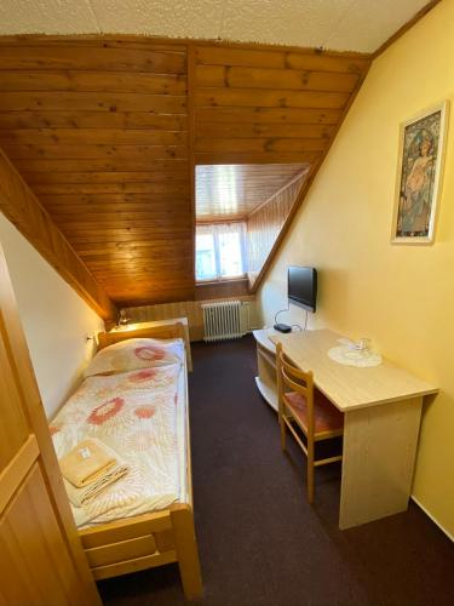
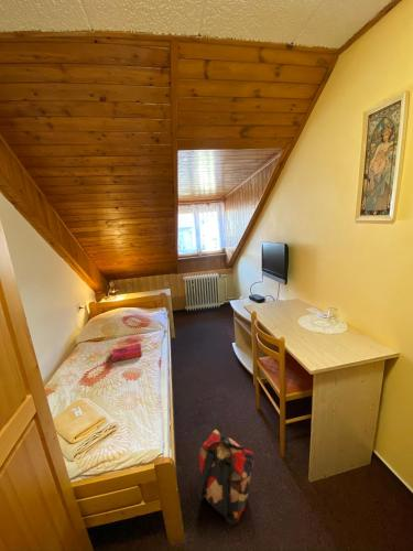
+ backpack [196,429,254,526]
+ hardback book [110,343,143,364]
